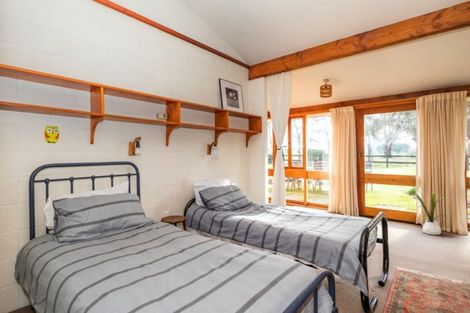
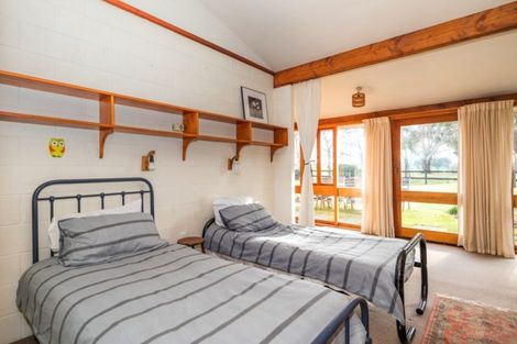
- house plant [413,186,449,236]
